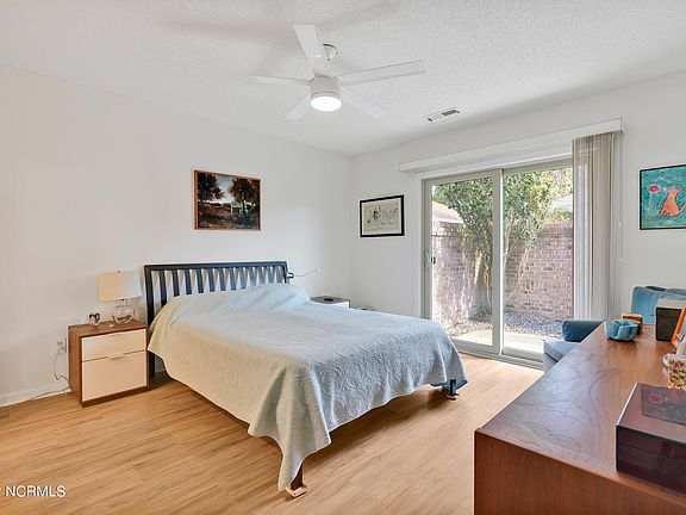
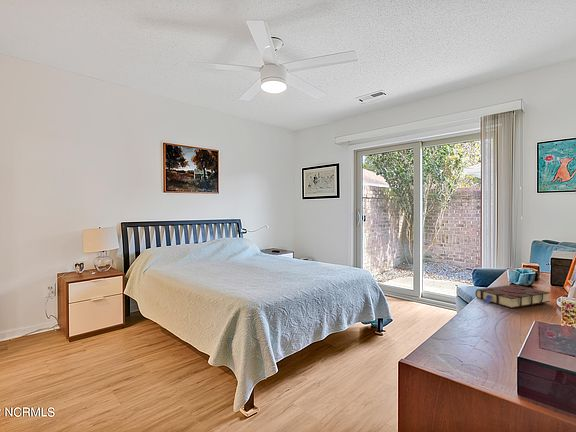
+ book [474,284,551,309]
